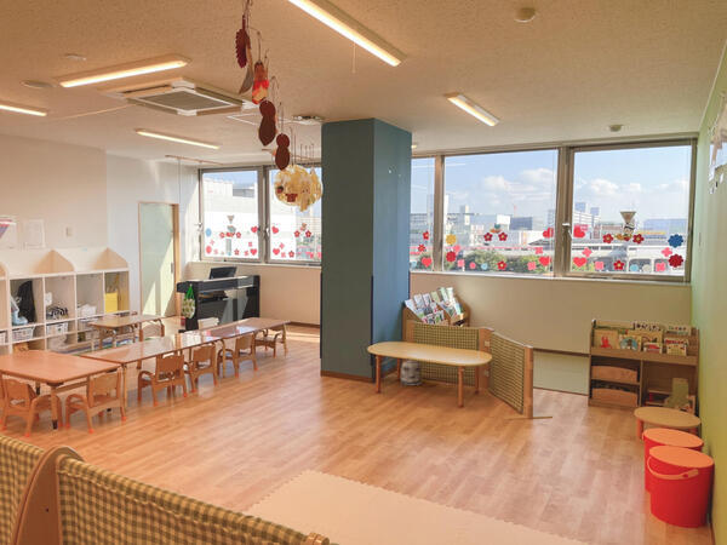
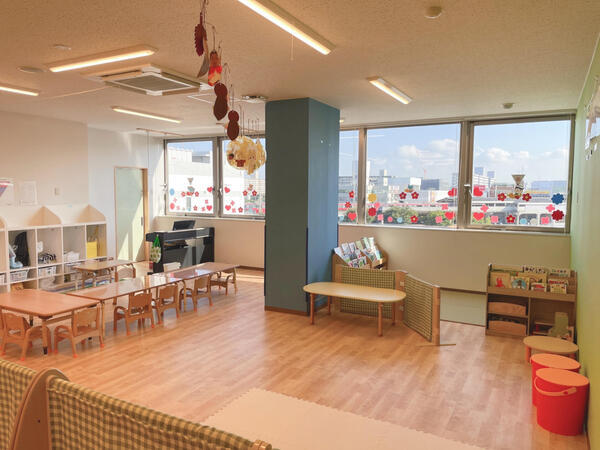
- basket [400,358,423,386]
